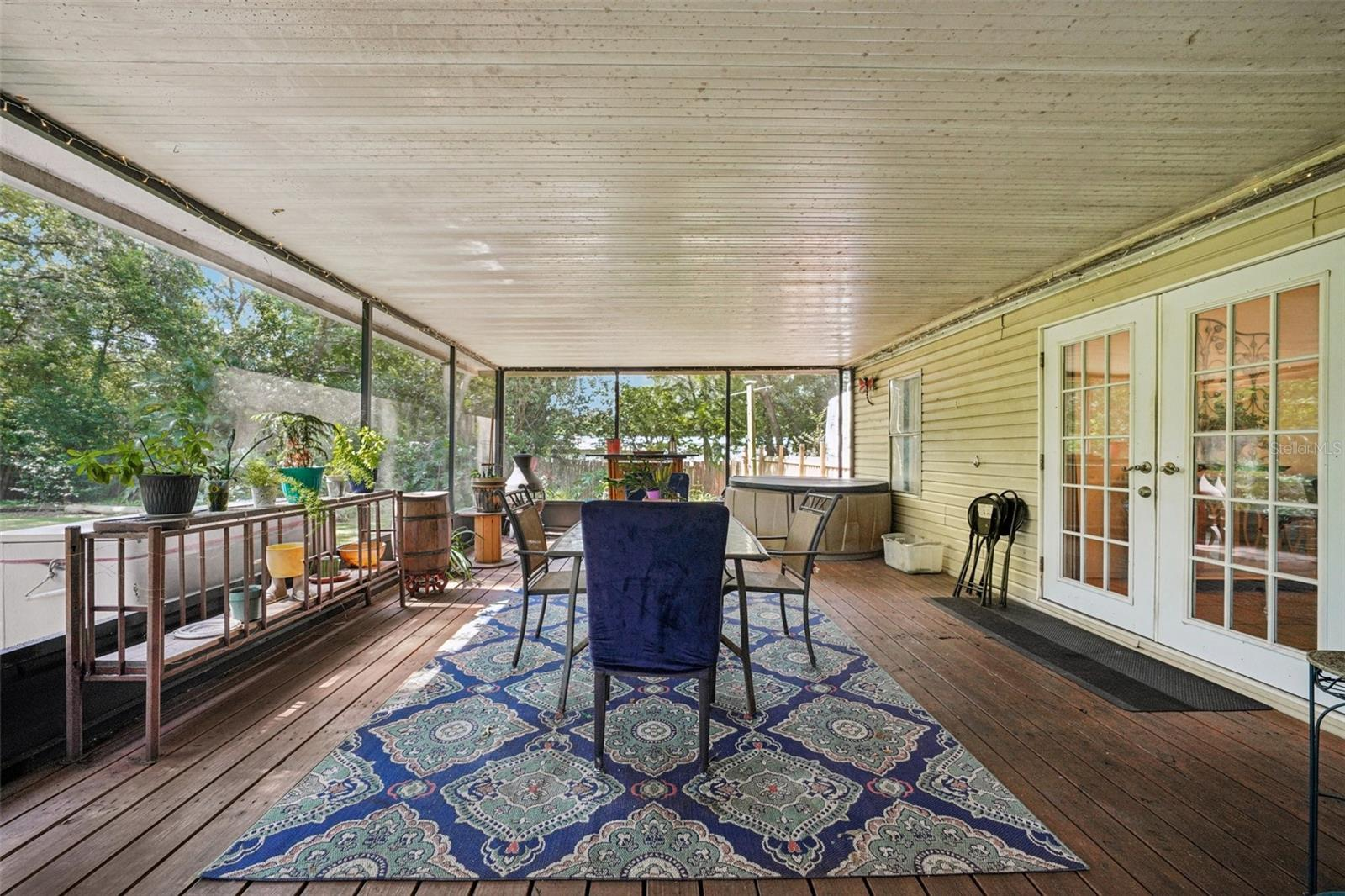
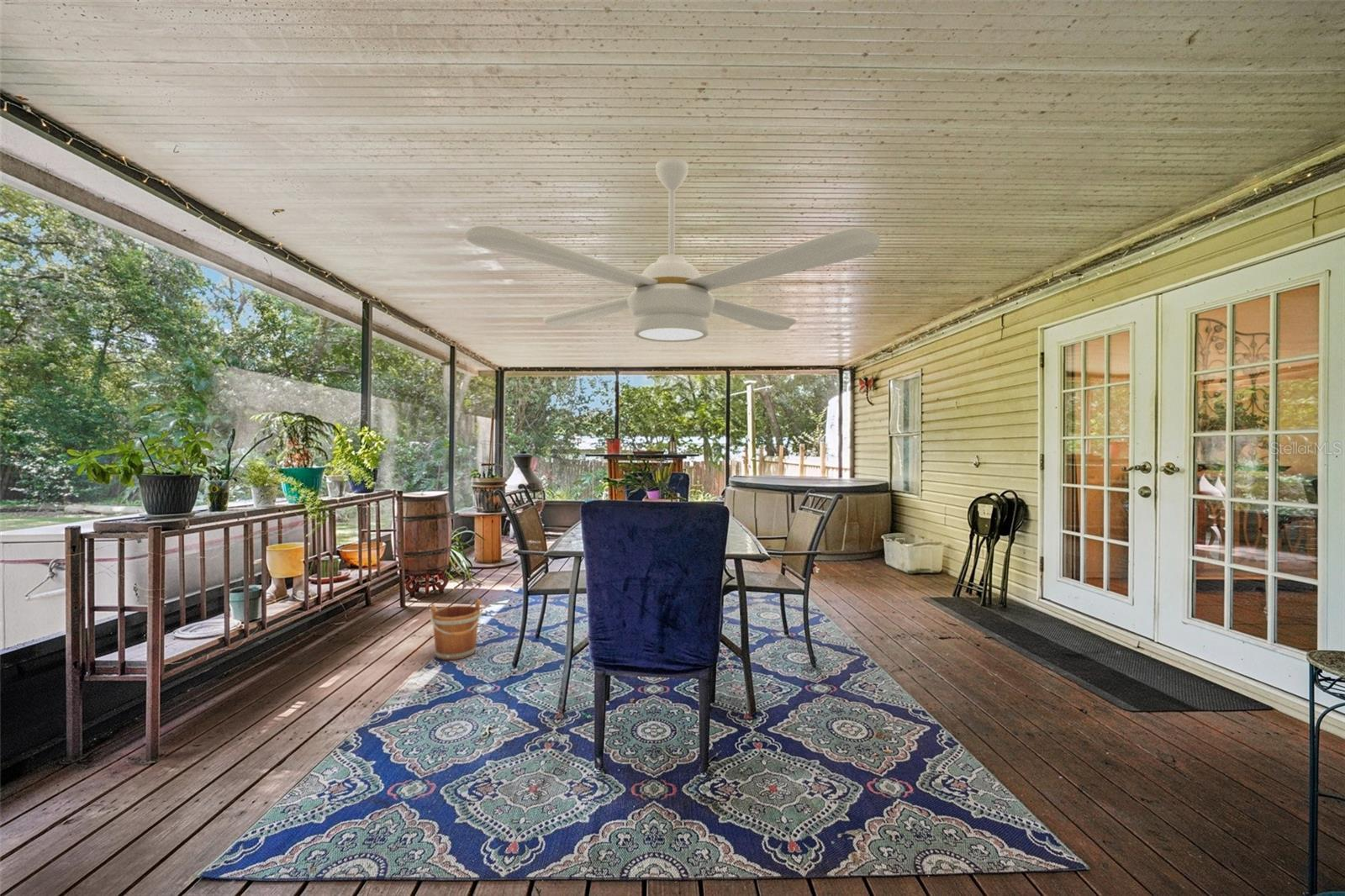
+ bucket [429,598,483,661]
+ ceiling fan [463,157,881,343]
